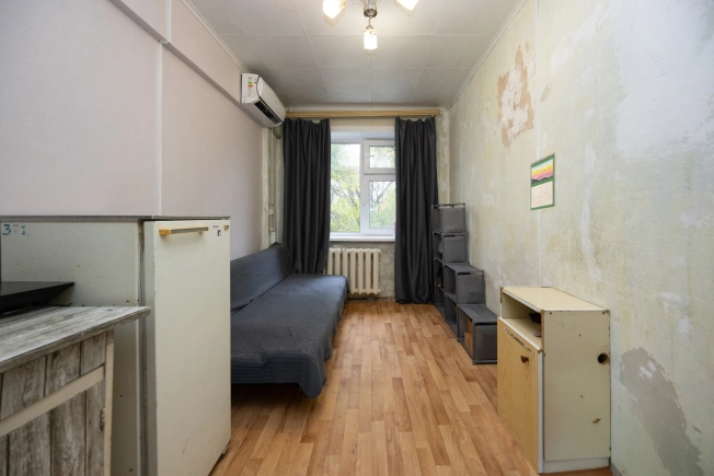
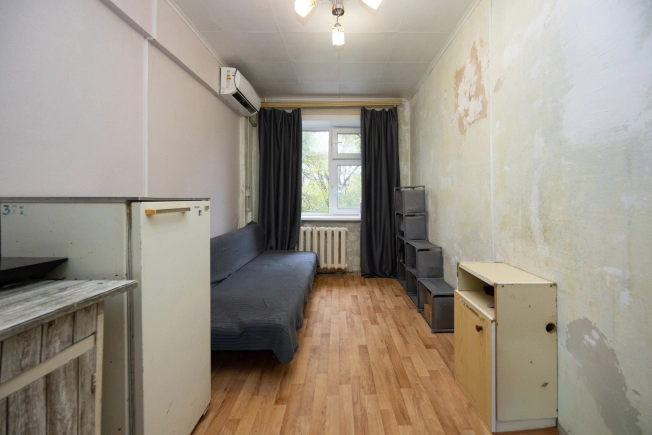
- calendar [530,152,556,211]
